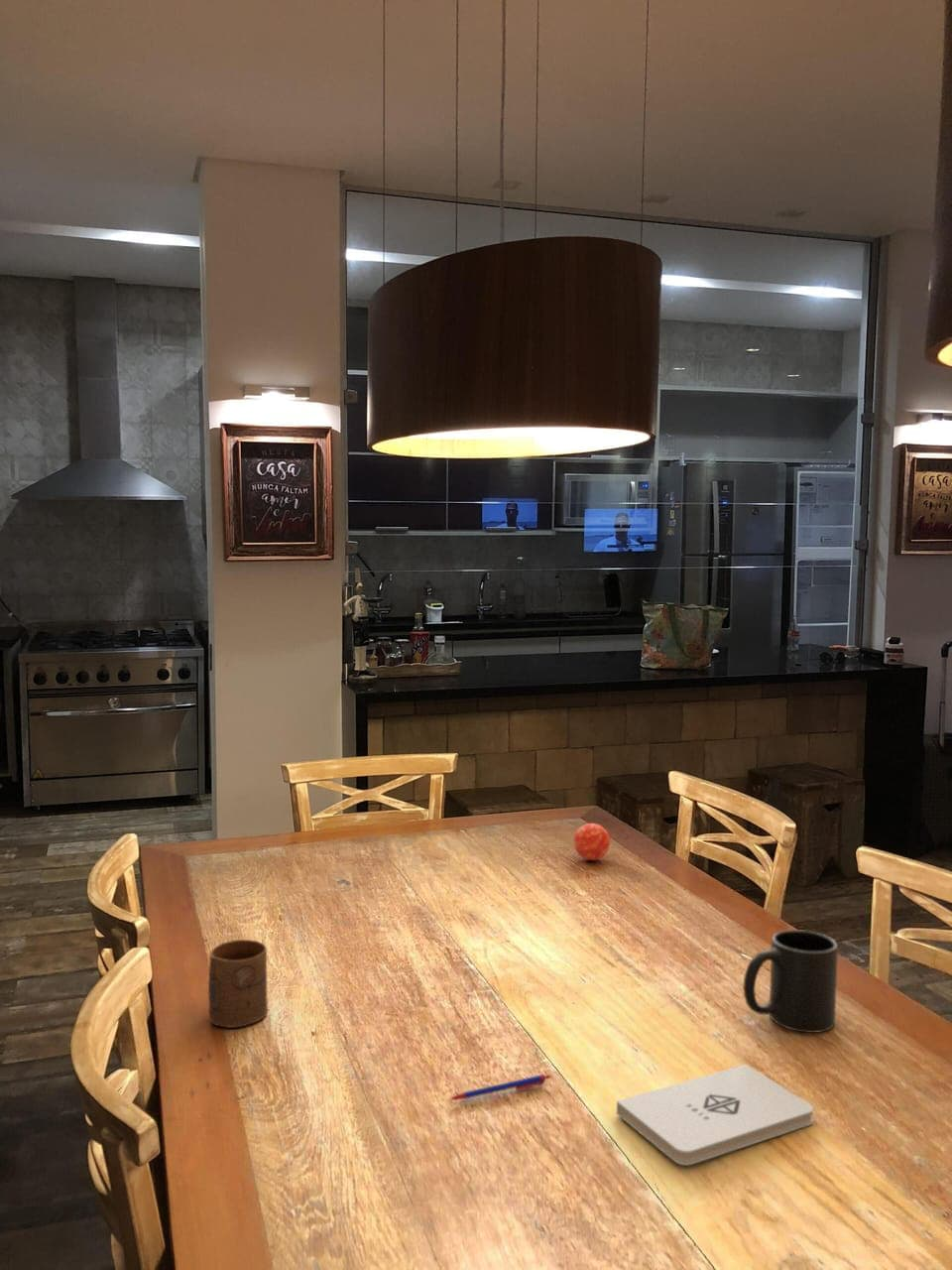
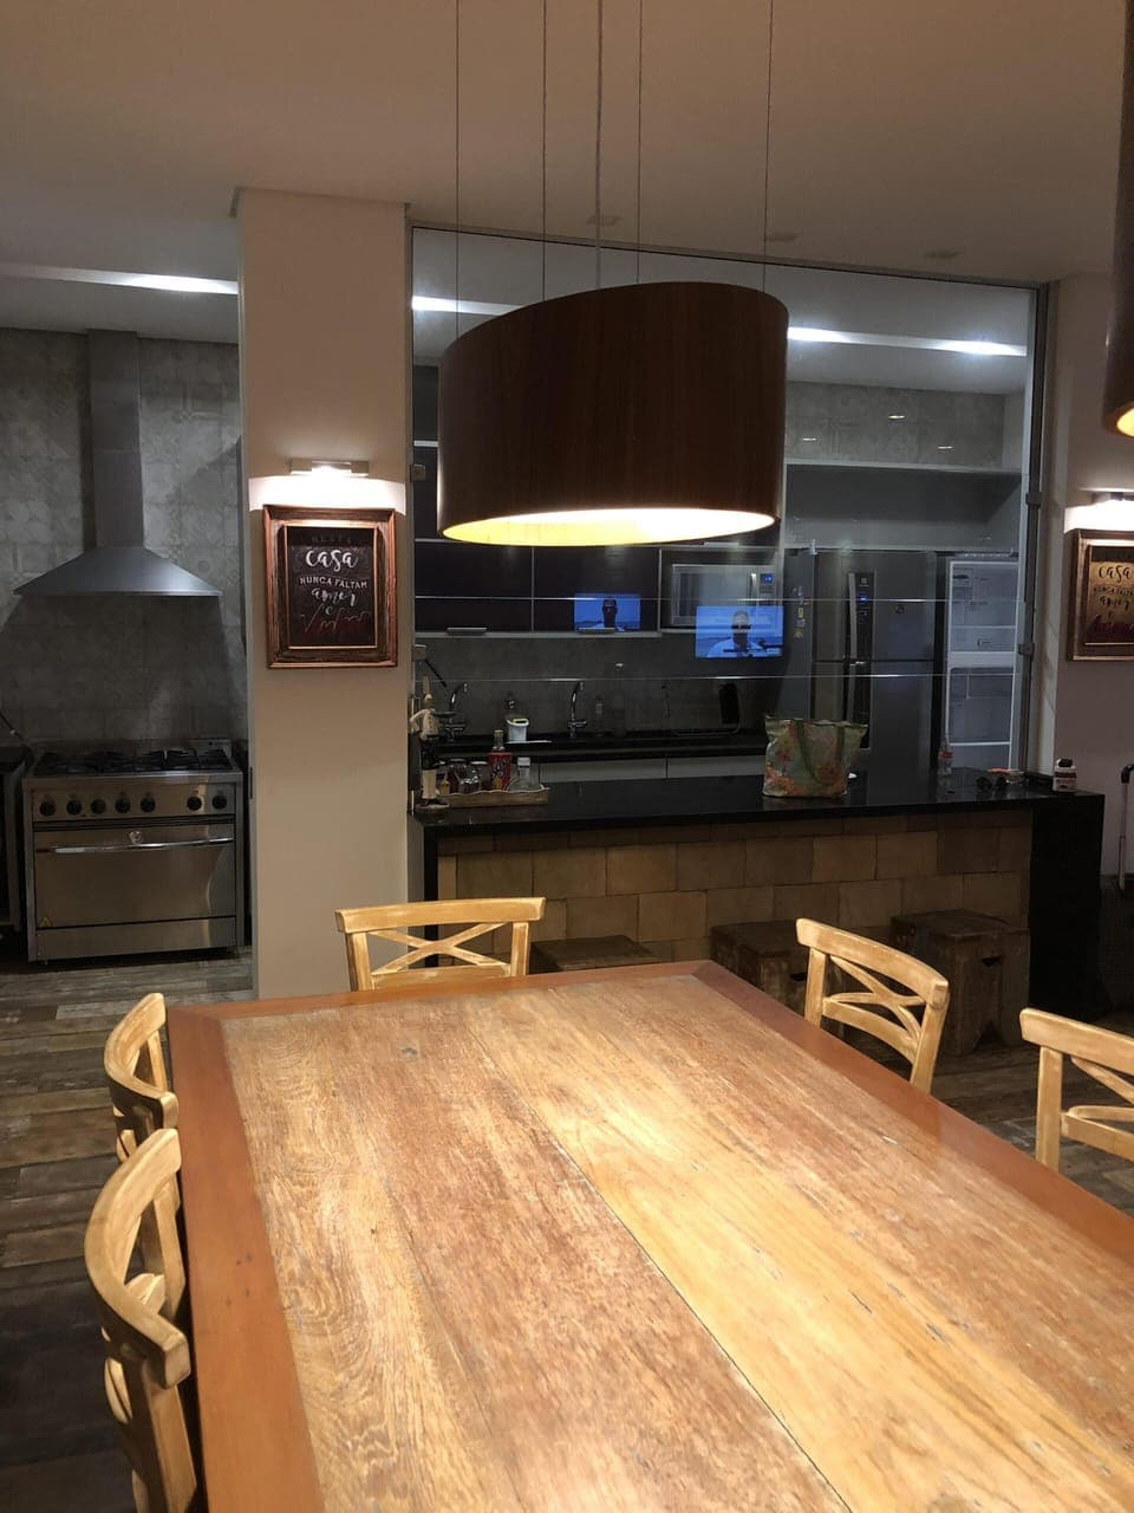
- apple [572,823,611,861]
- cup [207,939,269,1029]
- notepad [616,1064,814,1166]
- pen [448,1074,551,1101]
- mug [743,929,839,1034]
